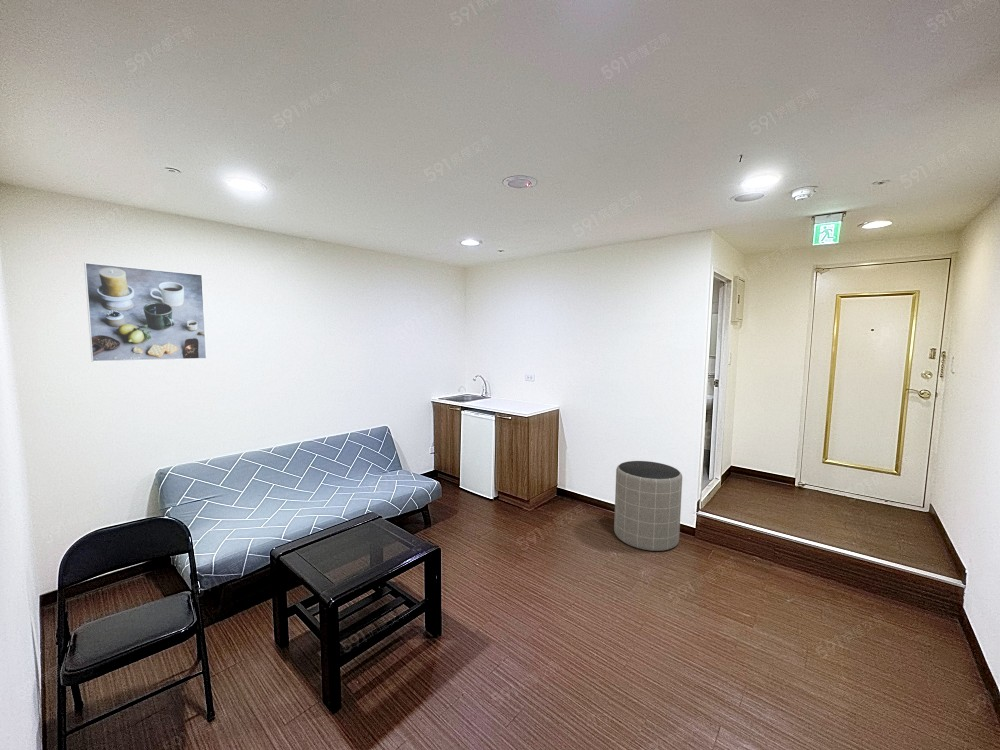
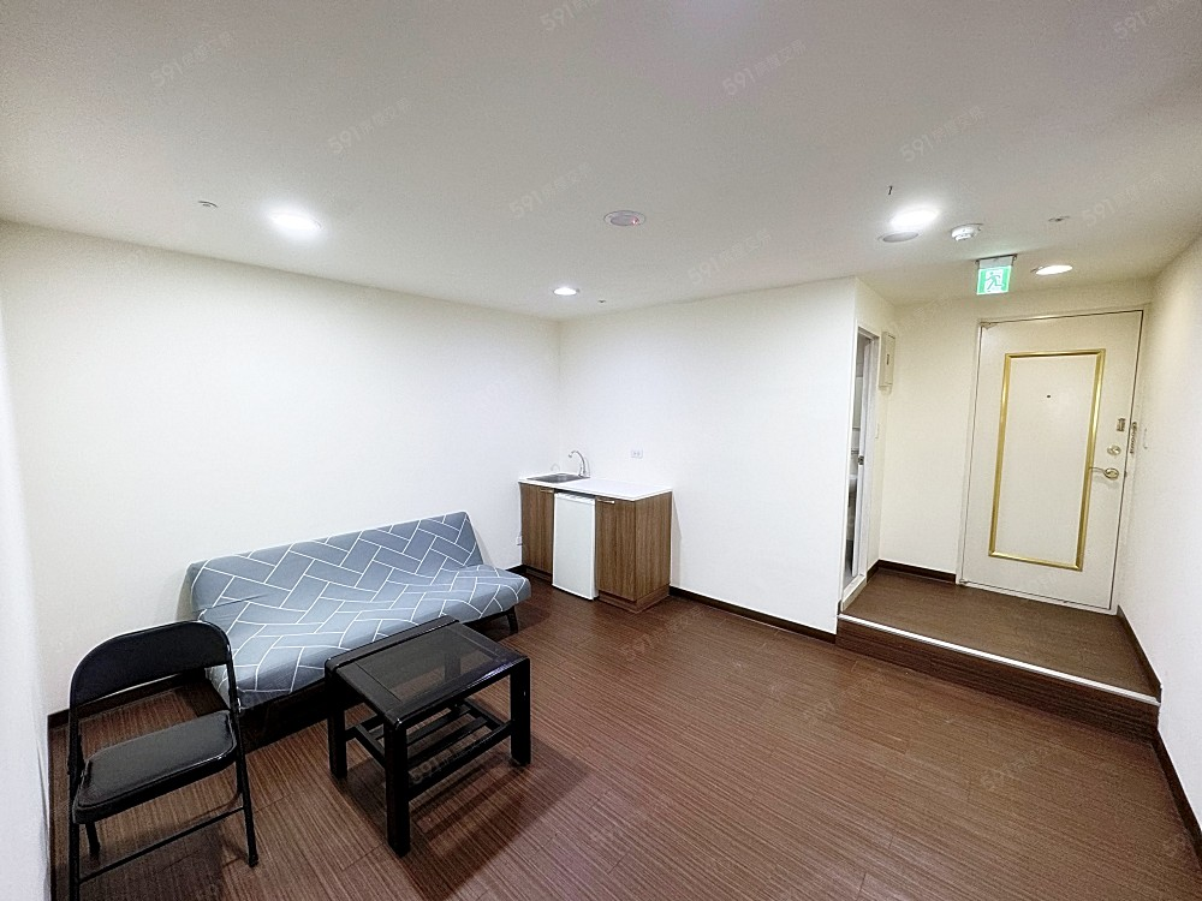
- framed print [83,262,208,363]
- trash can [613,460,683,552]
